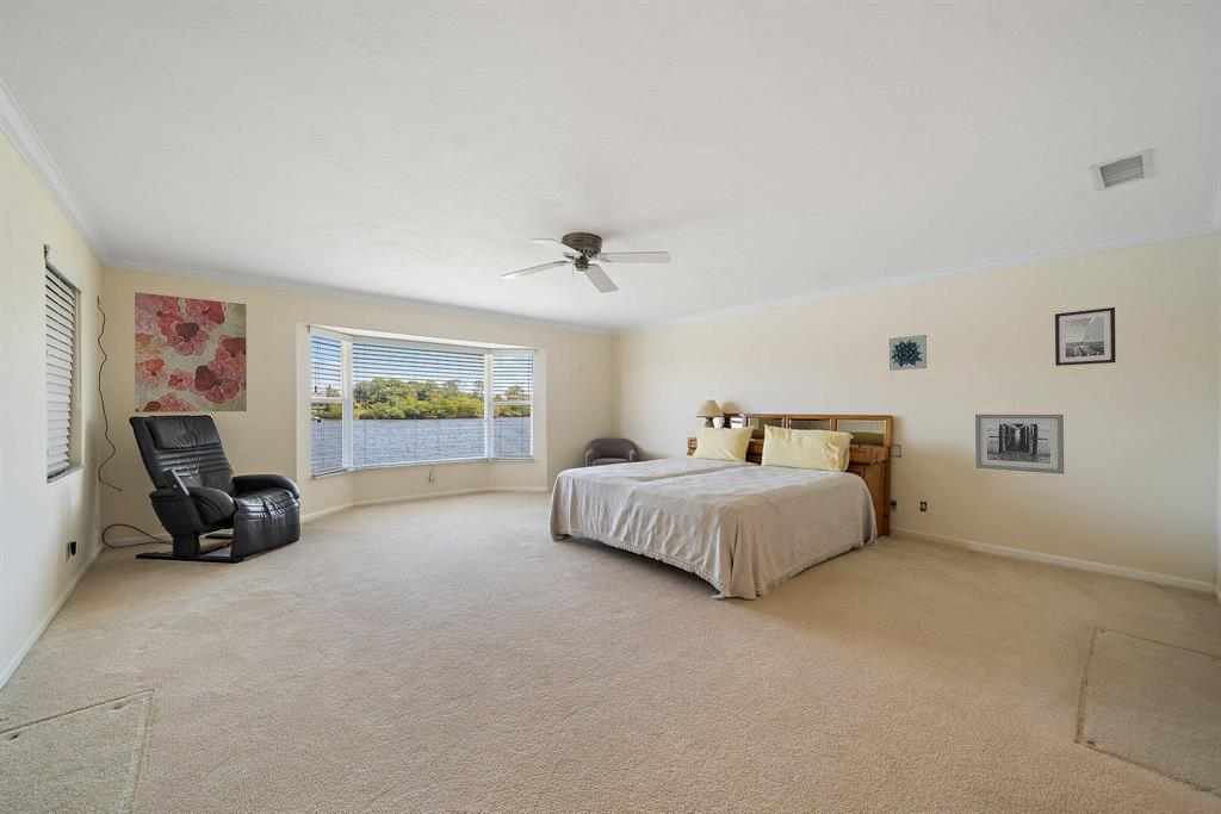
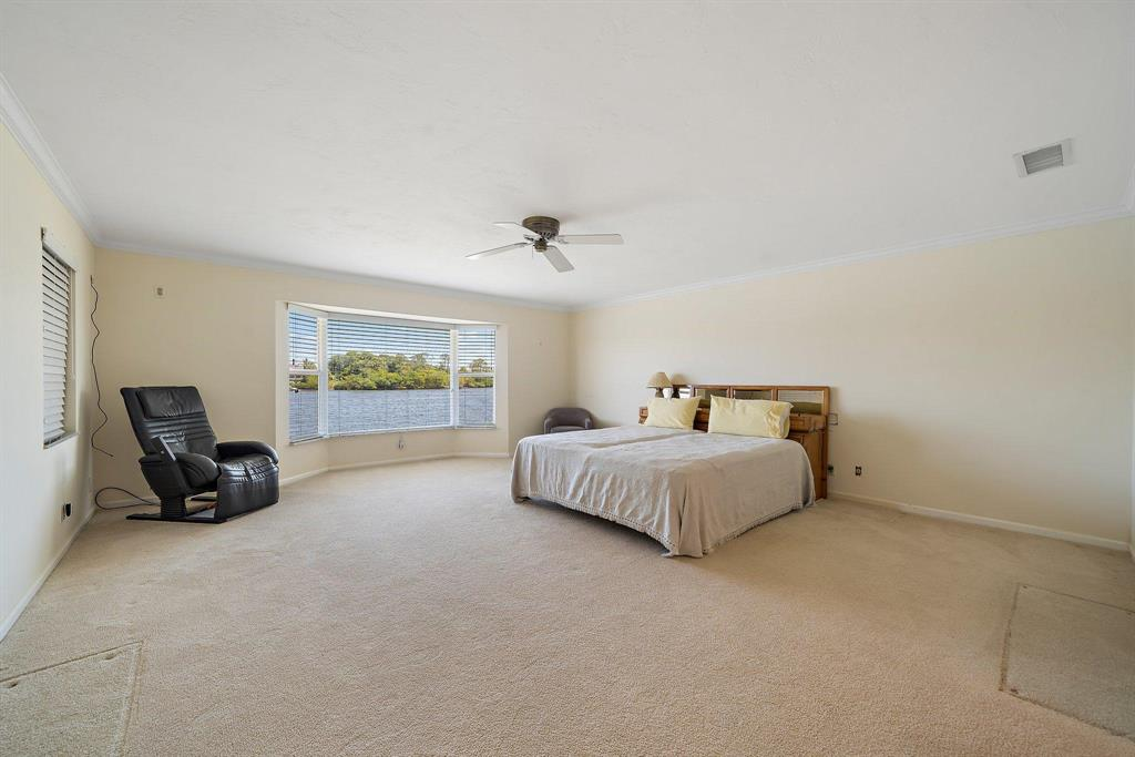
- wall art [974,414,1065,476]
- wall art [134,291,248,414]
- wall art [1054,306,1117,367]
- wall art [888,334,928,372]
